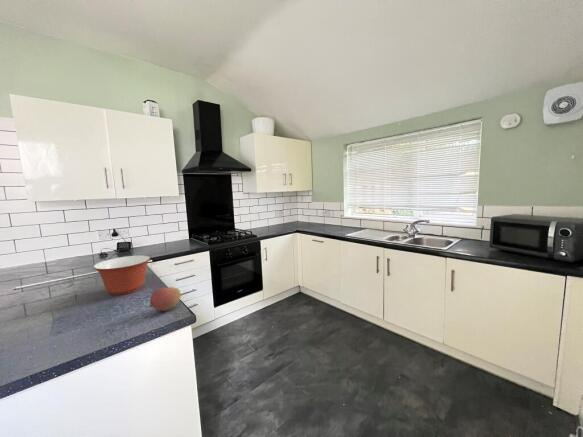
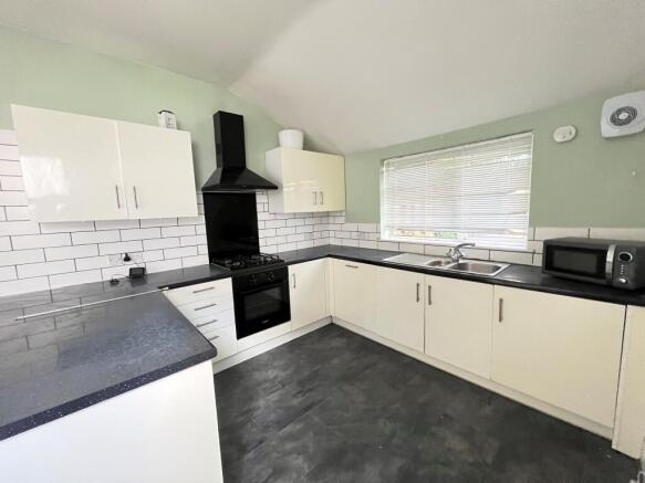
- mixing bowl [92,255,151,296]
- fruit [148,286,182,312]
